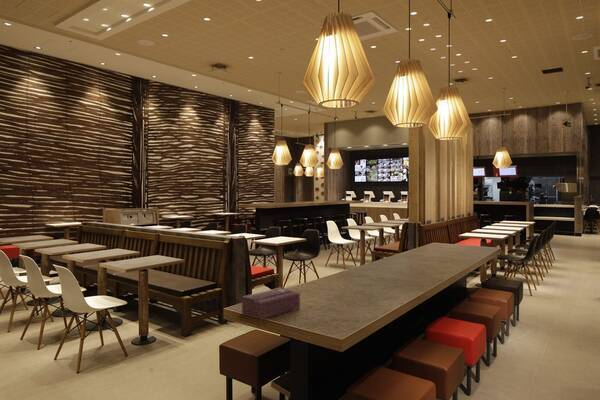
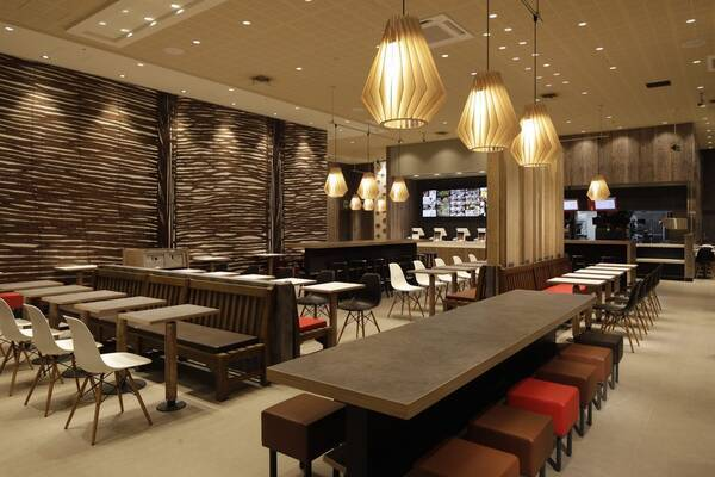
- tissue box [241,286,301,321]
